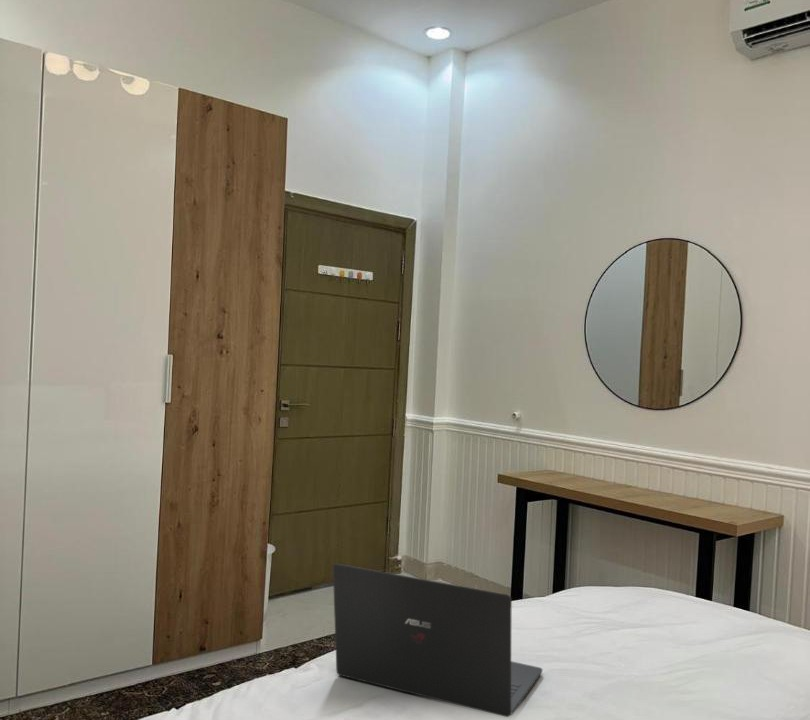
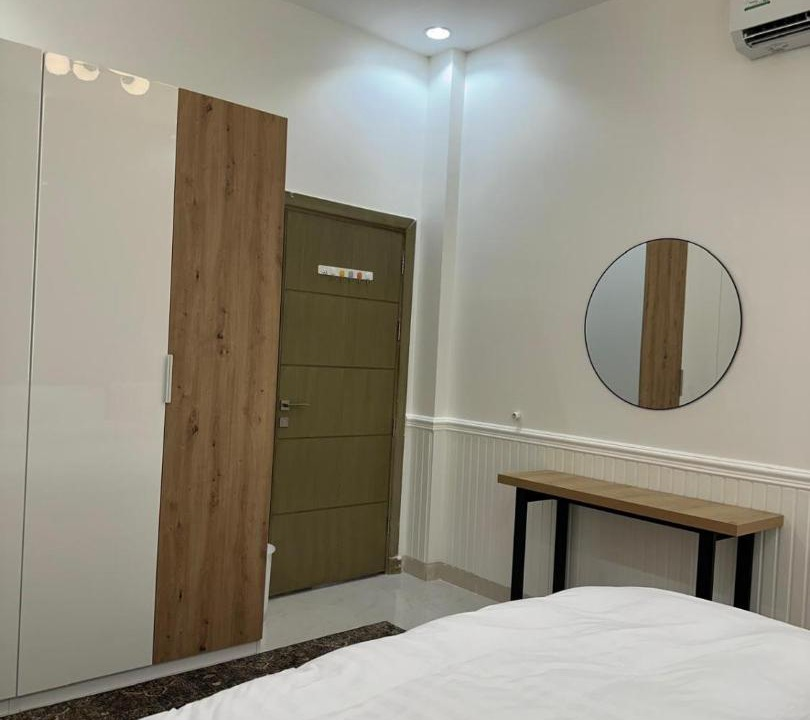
- laptop [332,563,543,718]
